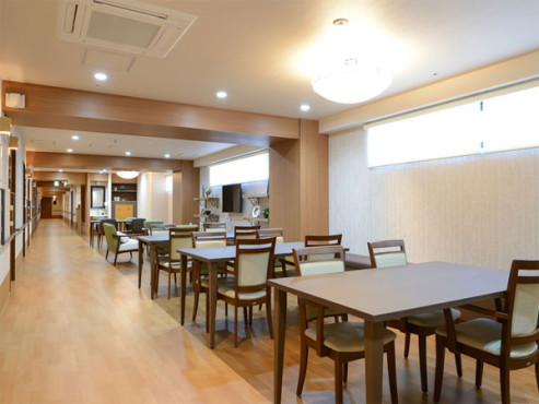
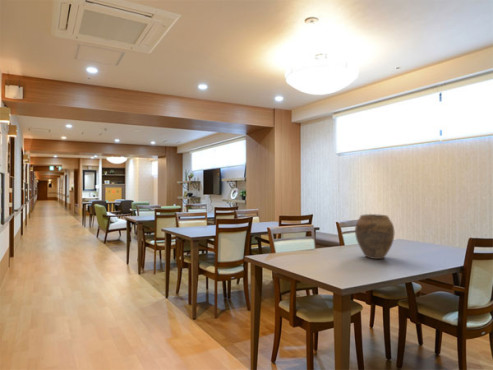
+ vase [354,213,395,260]
